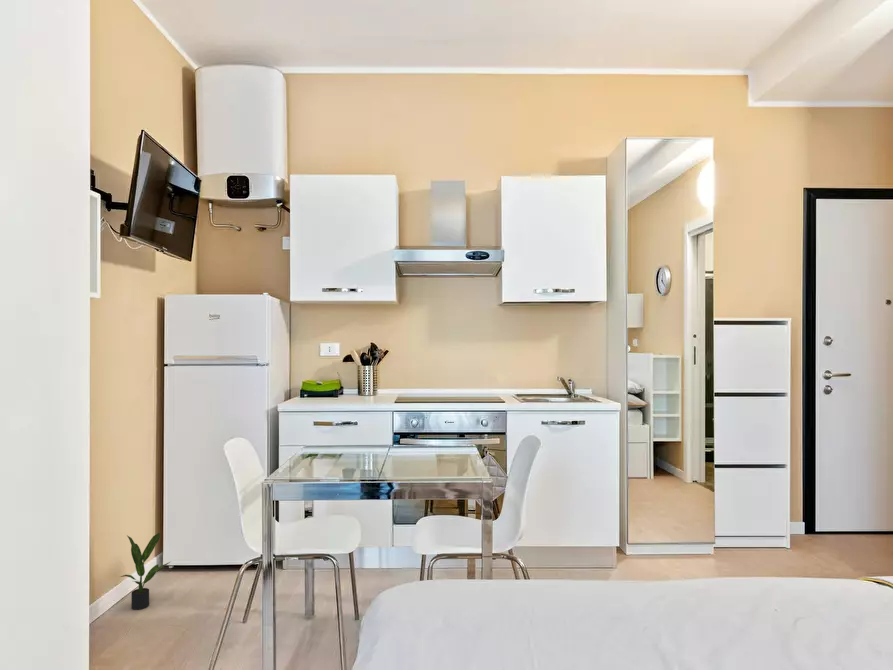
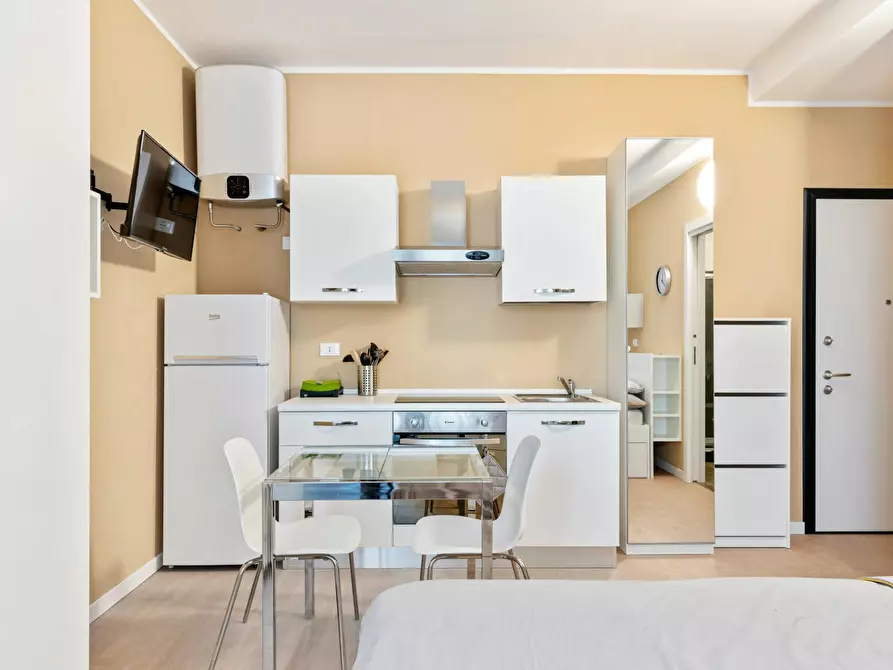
- potted plant [120,532,171,611]
